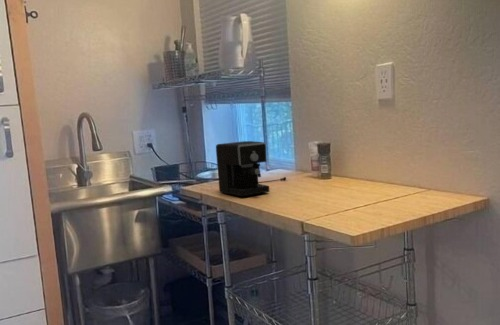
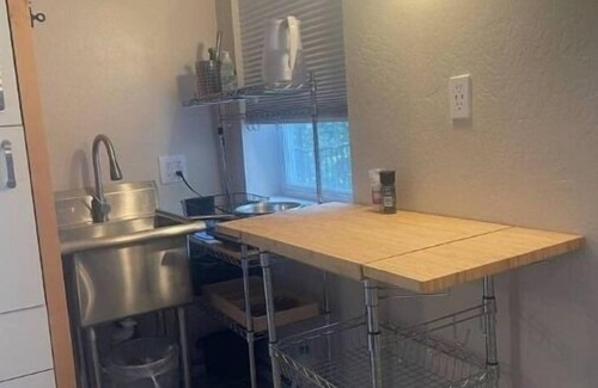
- coffee maker [215,140,287,197]
